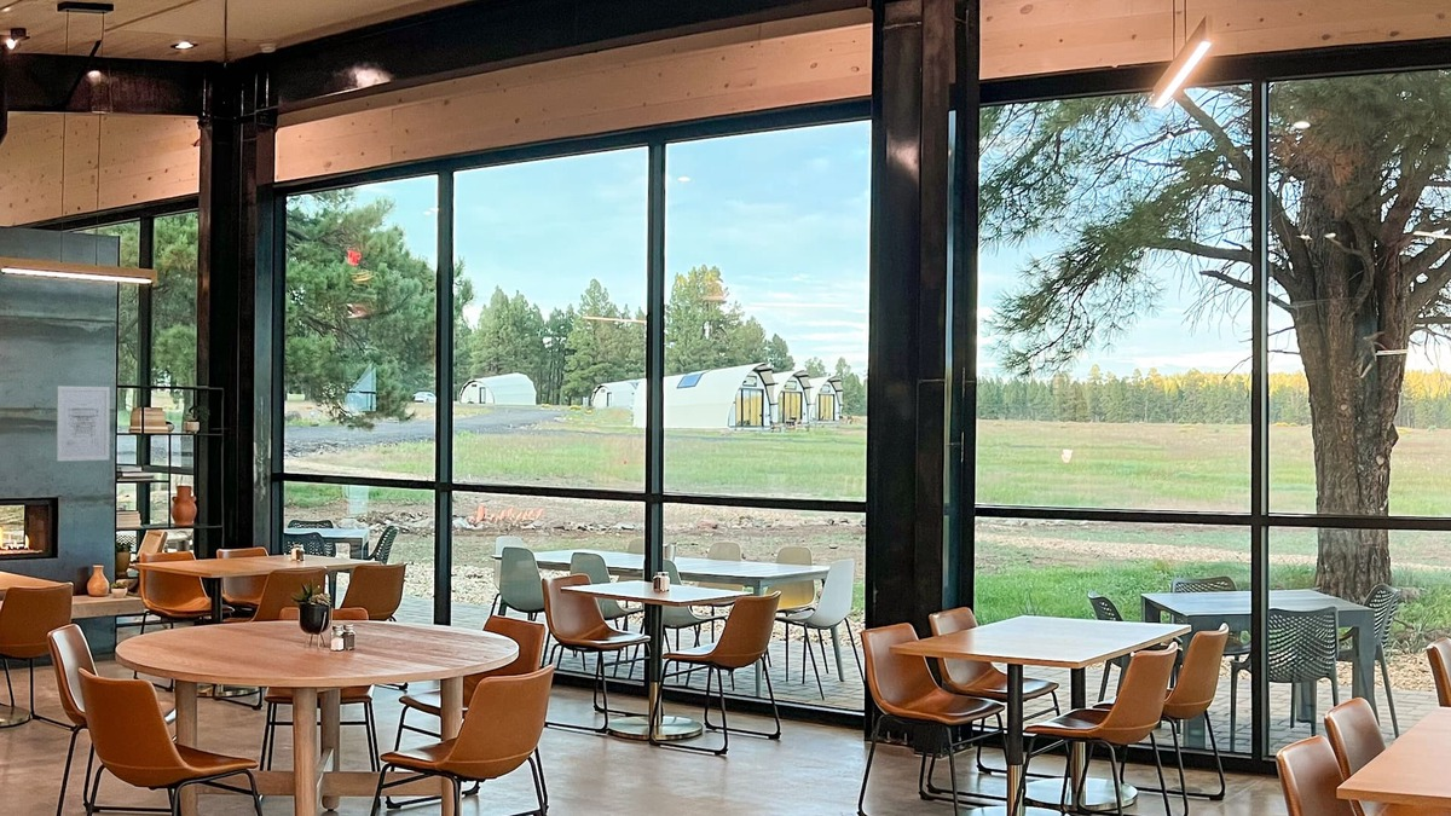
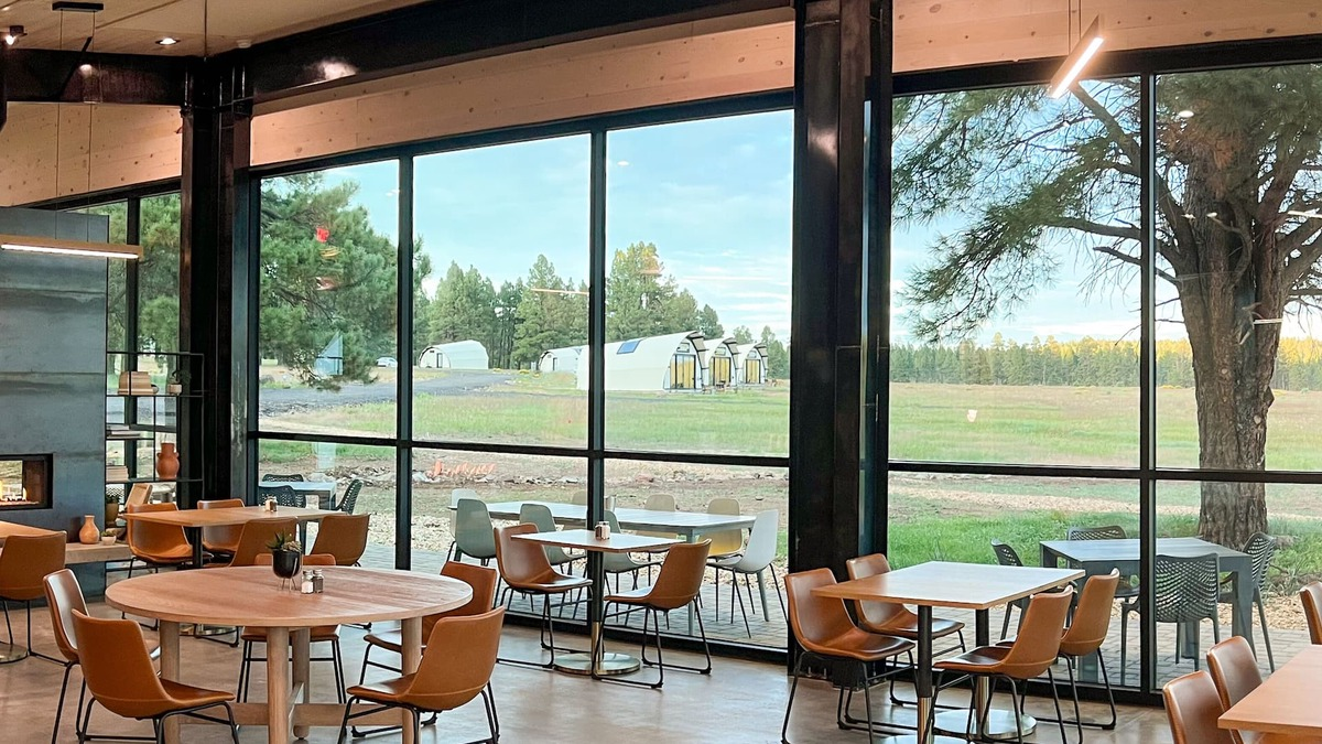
- wall art [56,384,111,462]
